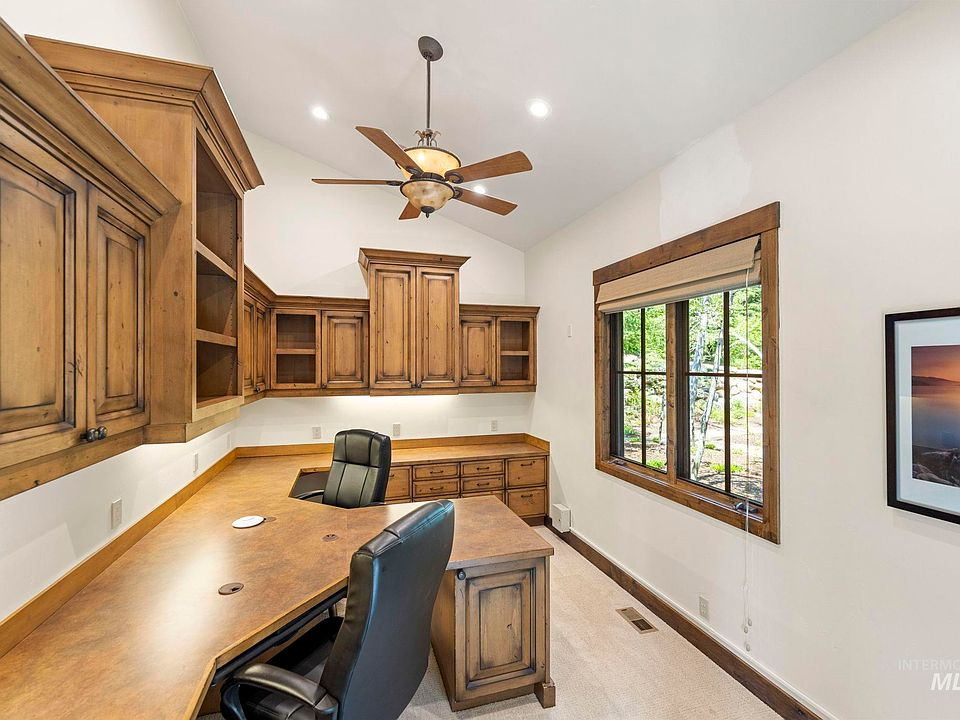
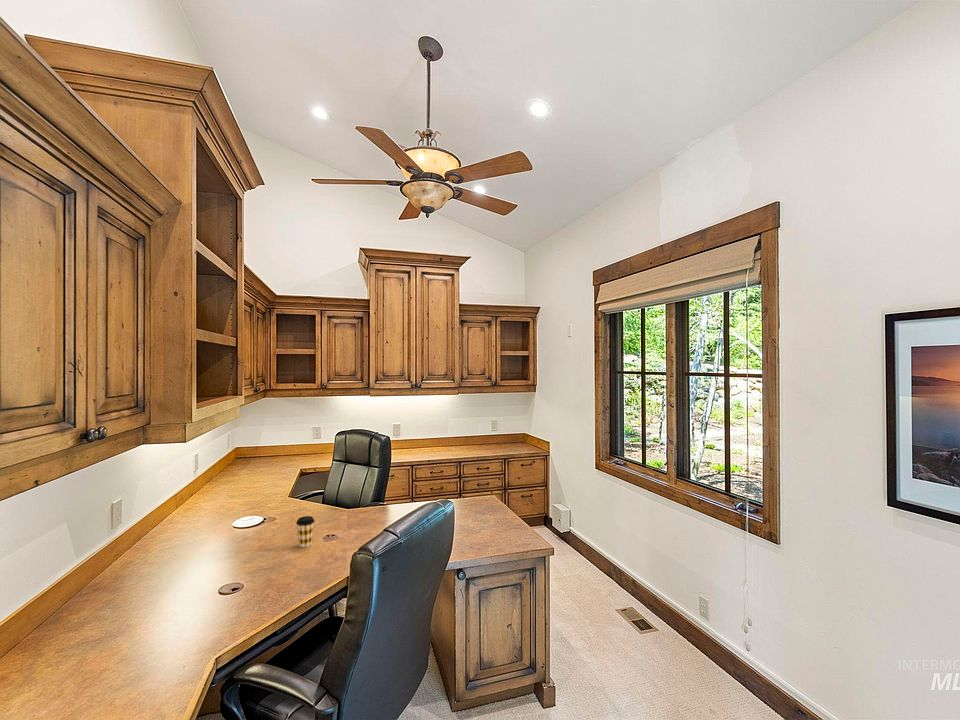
+ coffee cup [295,515,315,548]
